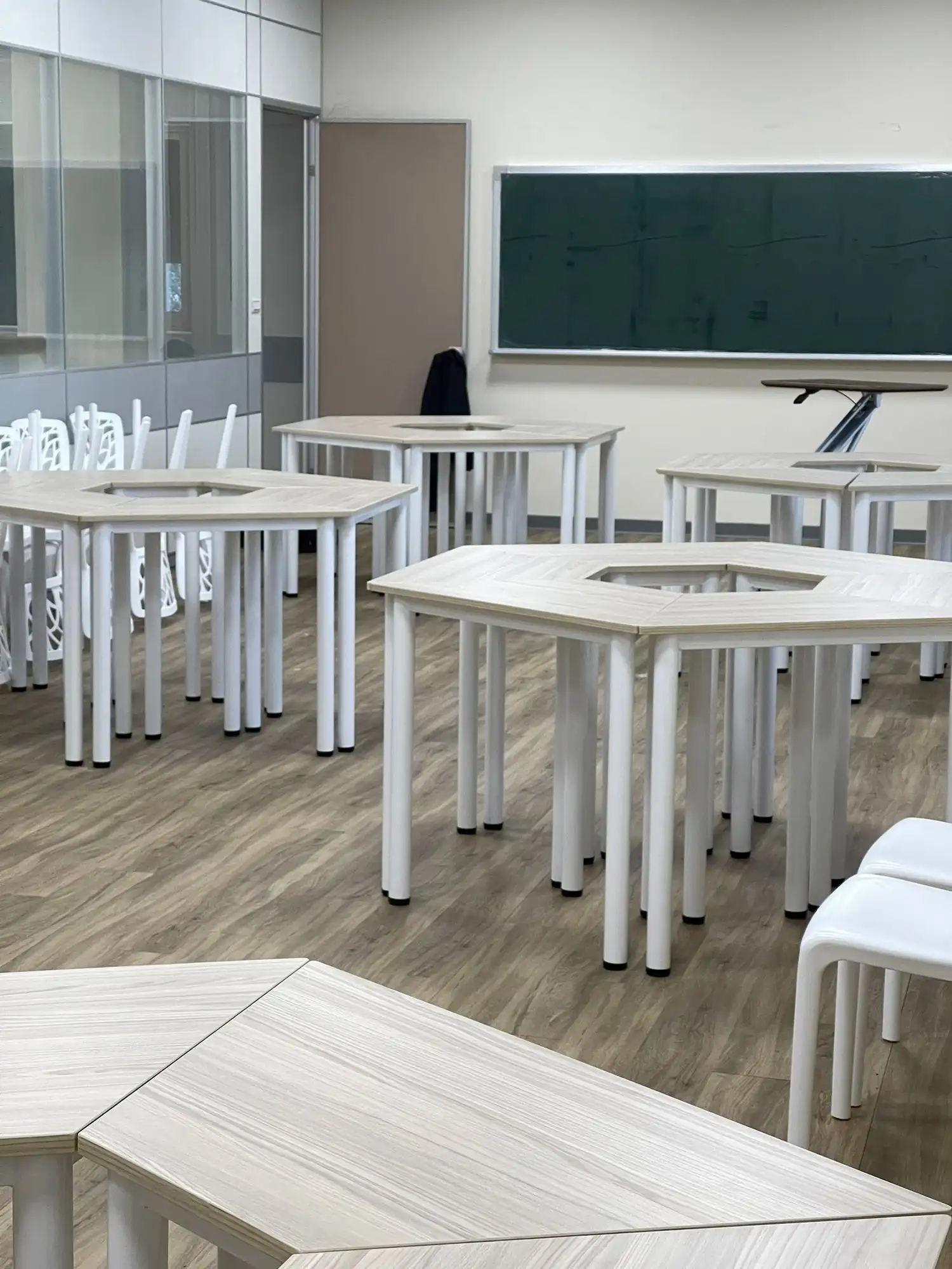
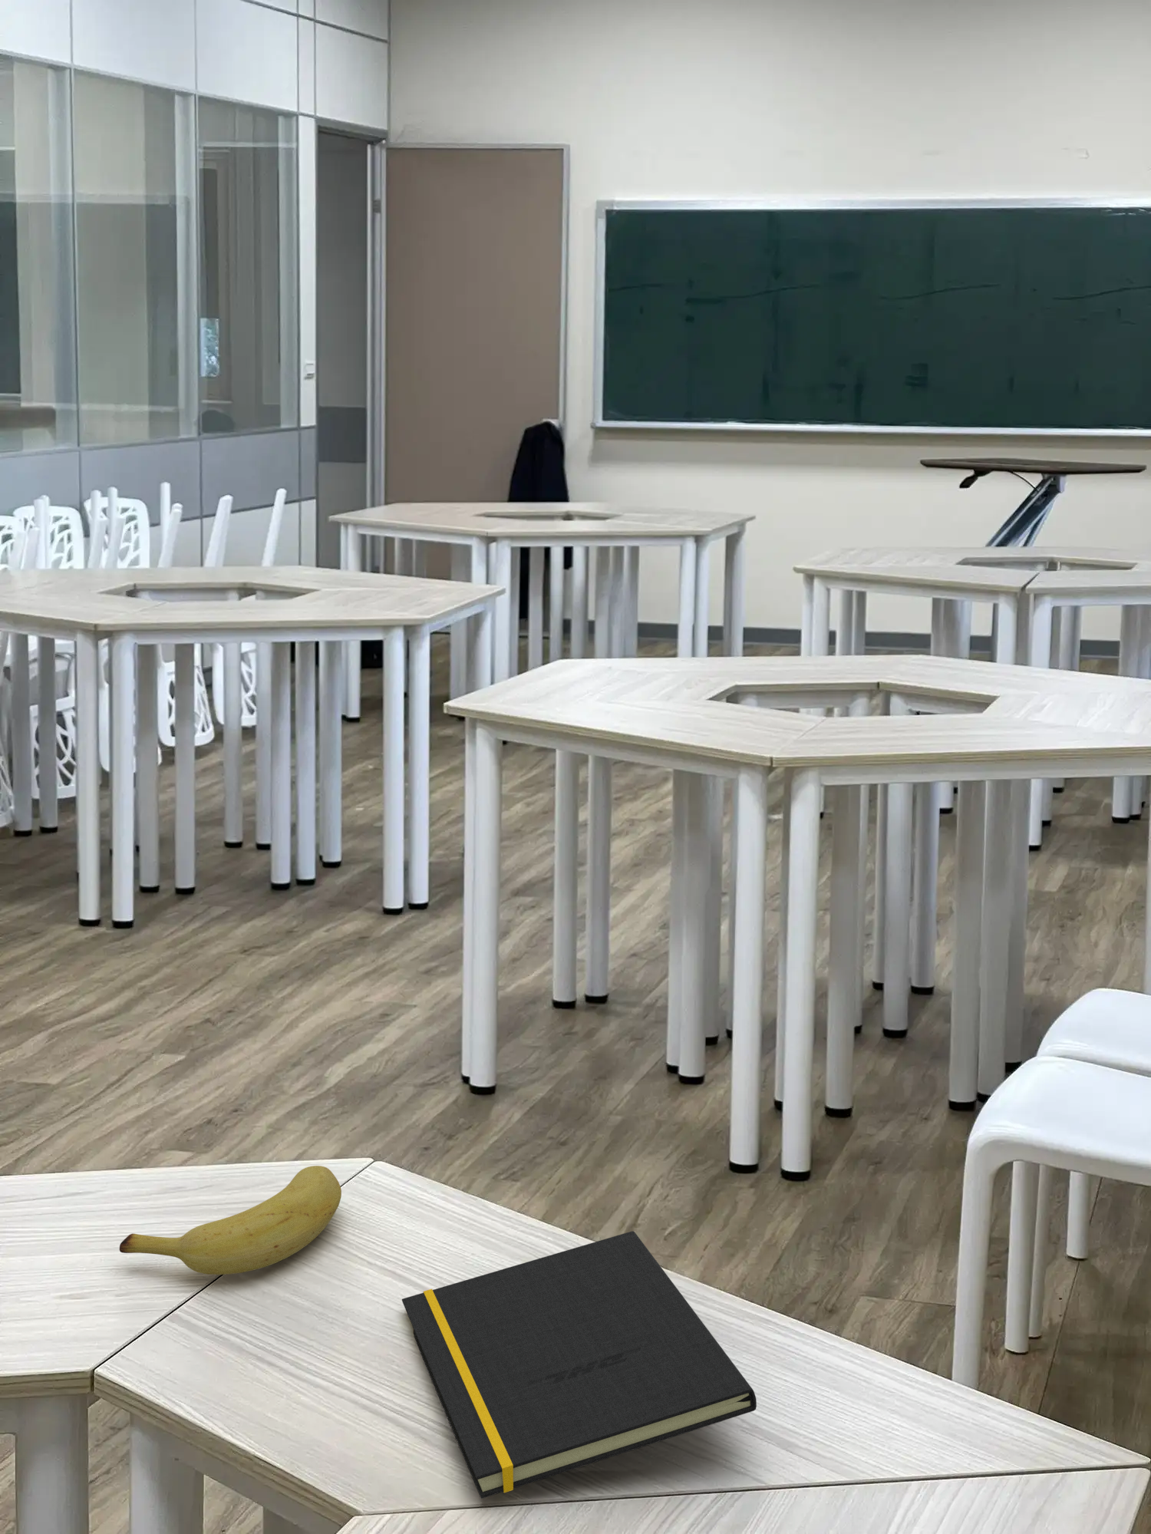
+ notepad [401,1231,757,1499]
+ banana [118,1165,342,1275]
